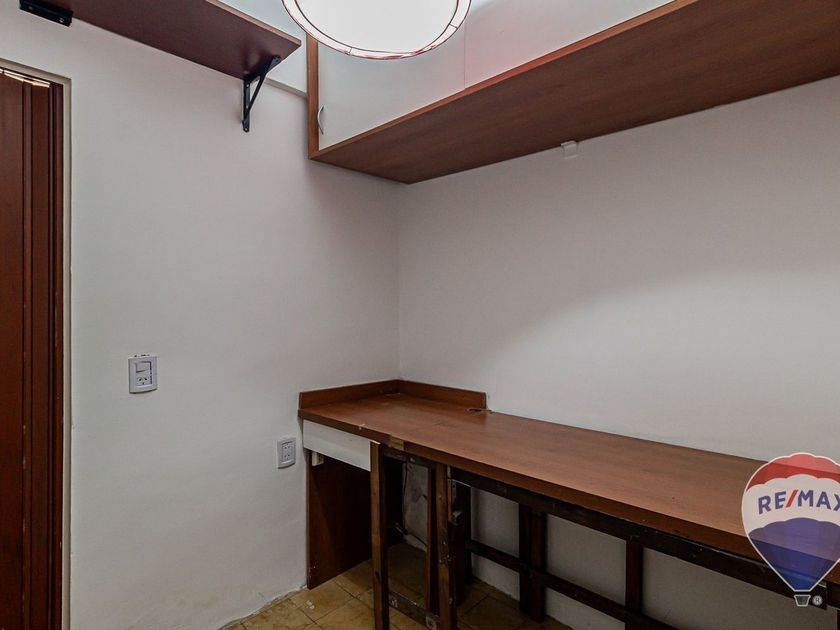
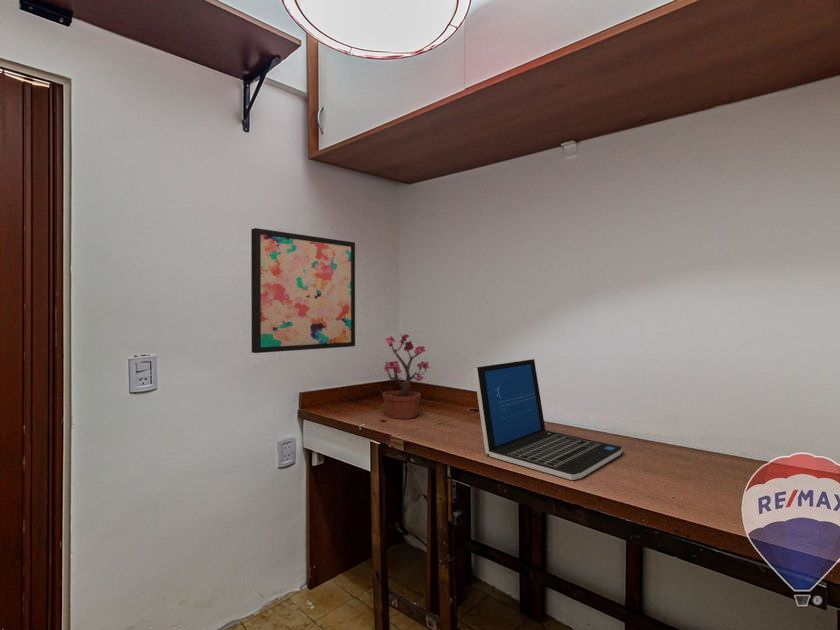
+ potted plant [378,333,431,422]
+ wall art [250,227,356,354]
+ laptop [473,358,623,481]
